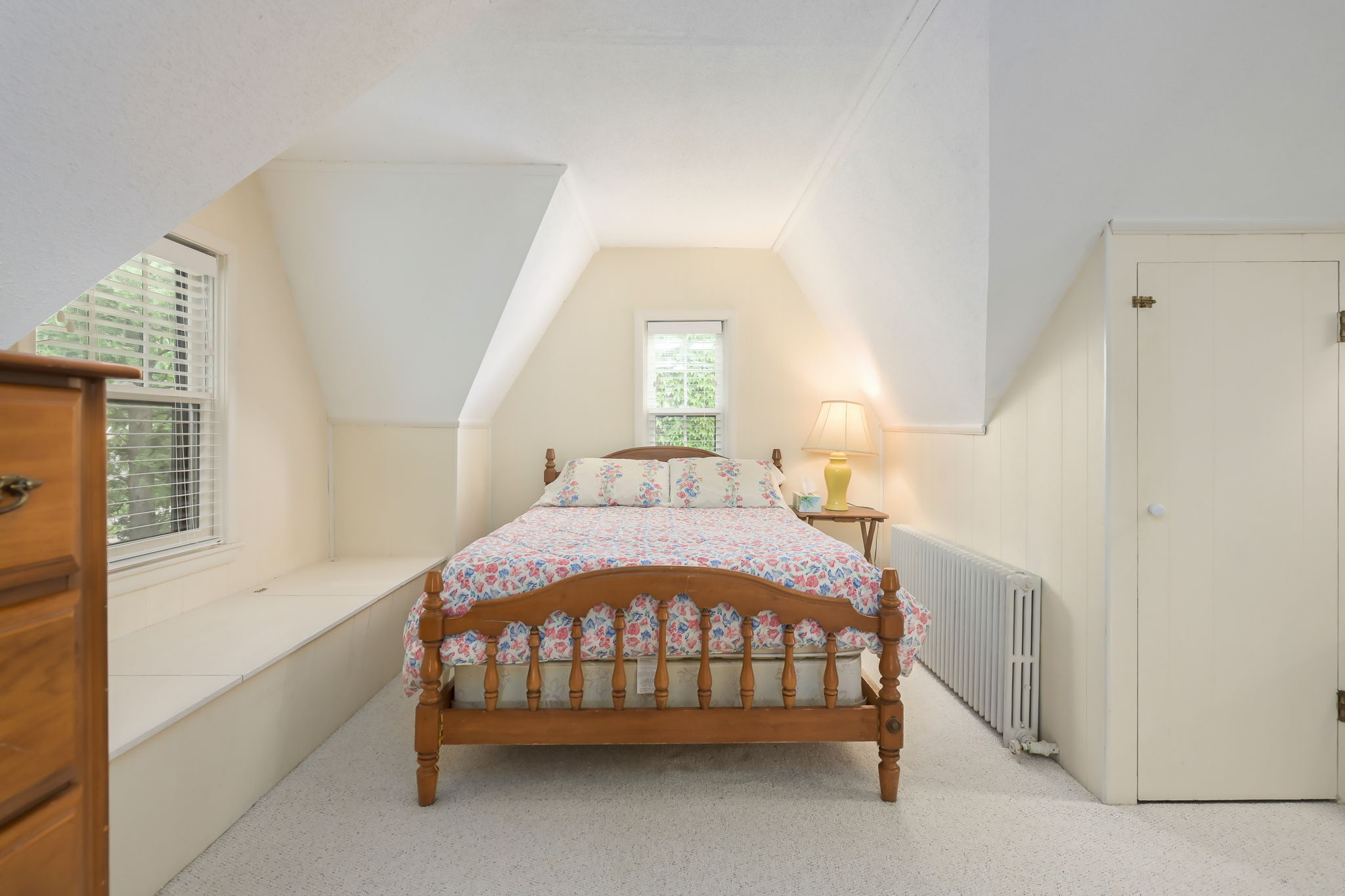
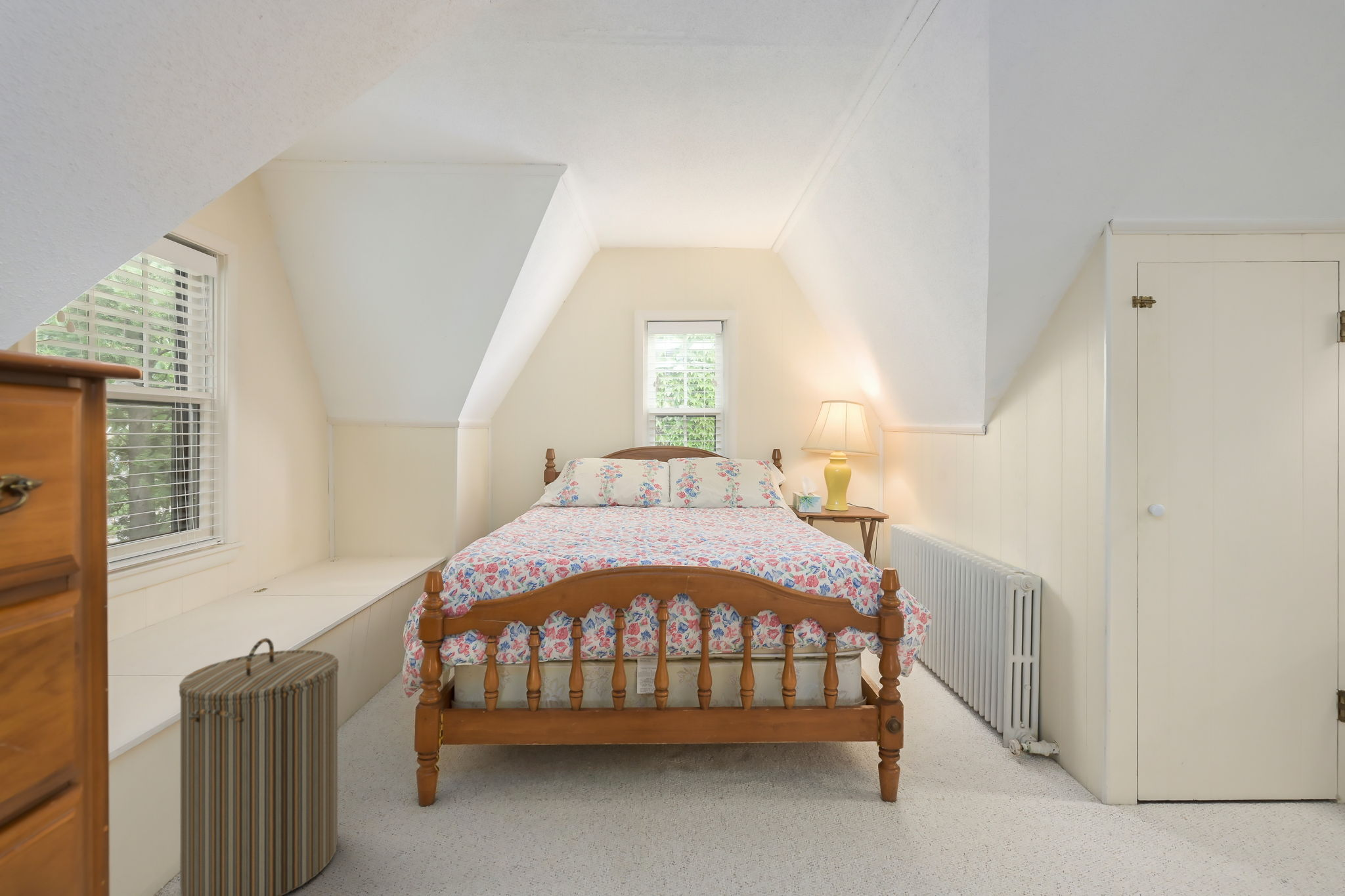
+ laundry hamper [178,637,340,896]
